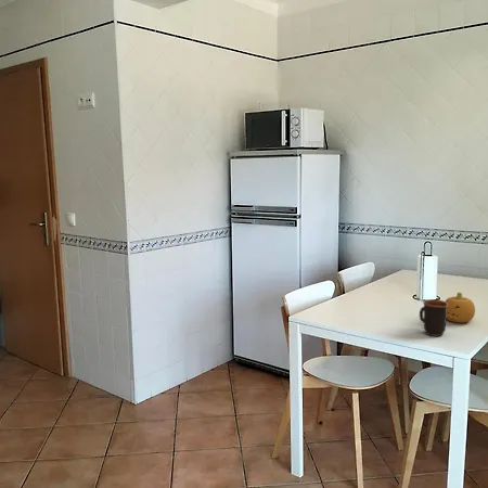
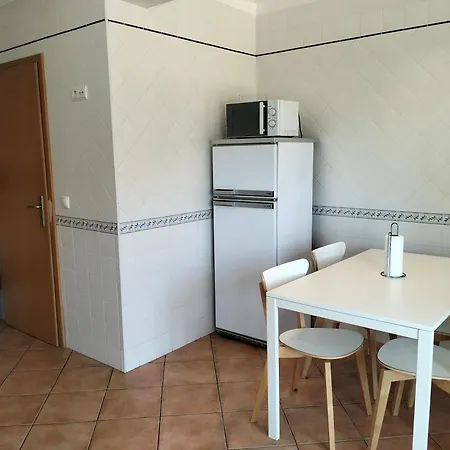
- mug [419,298,448,337]
- fruit [445,292,476,324]
